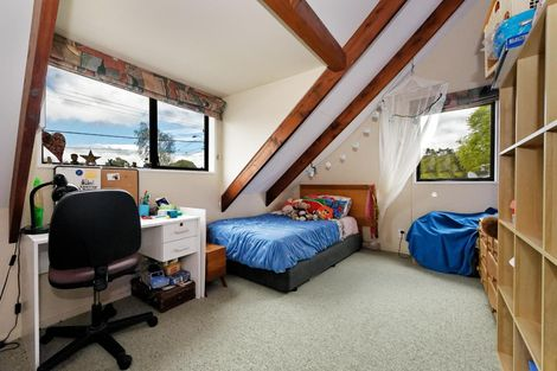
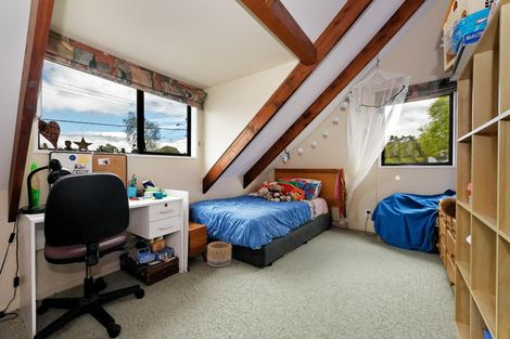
+ basket [206,240,233,268]
